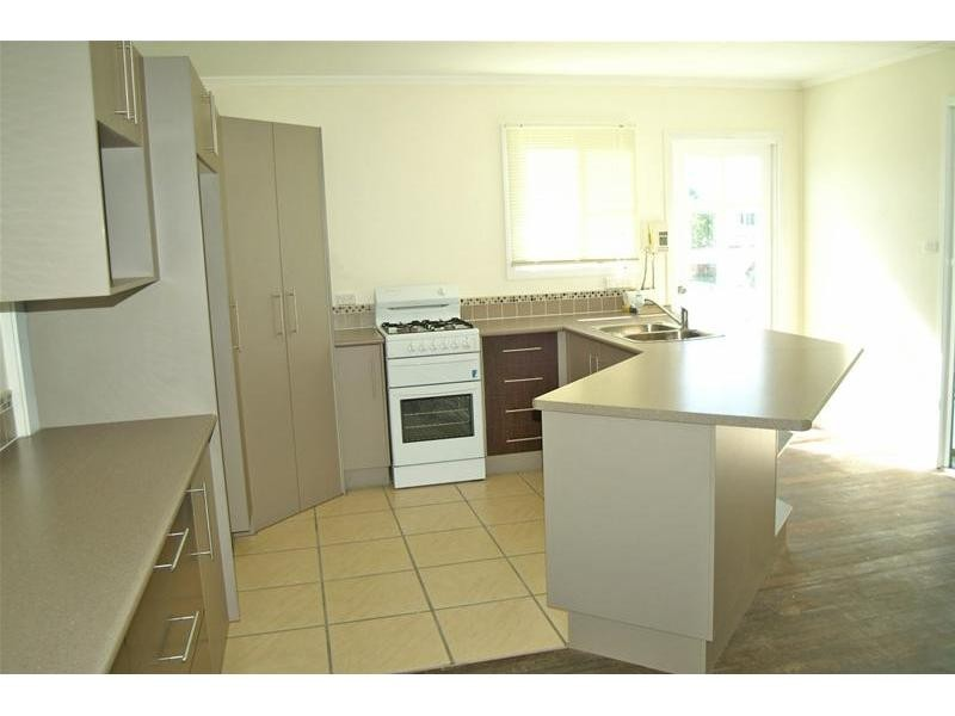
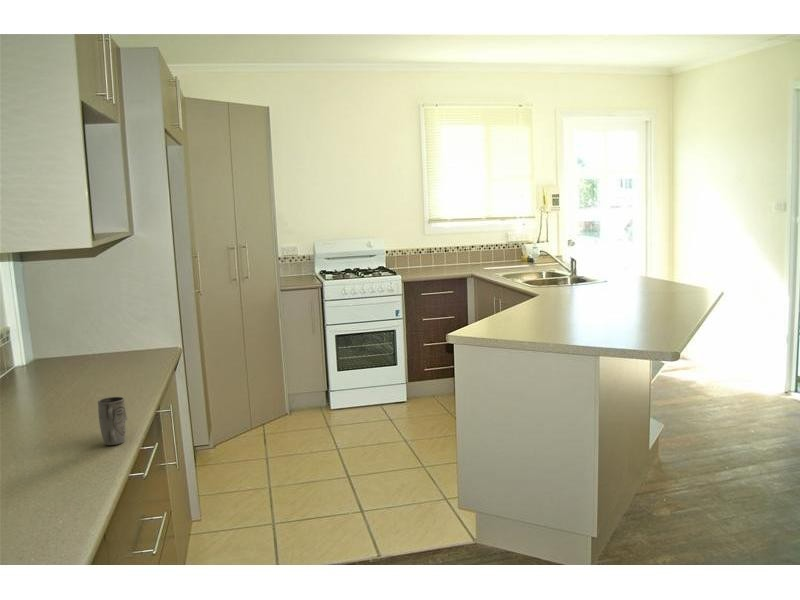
+ mug [97,396,129,446]
